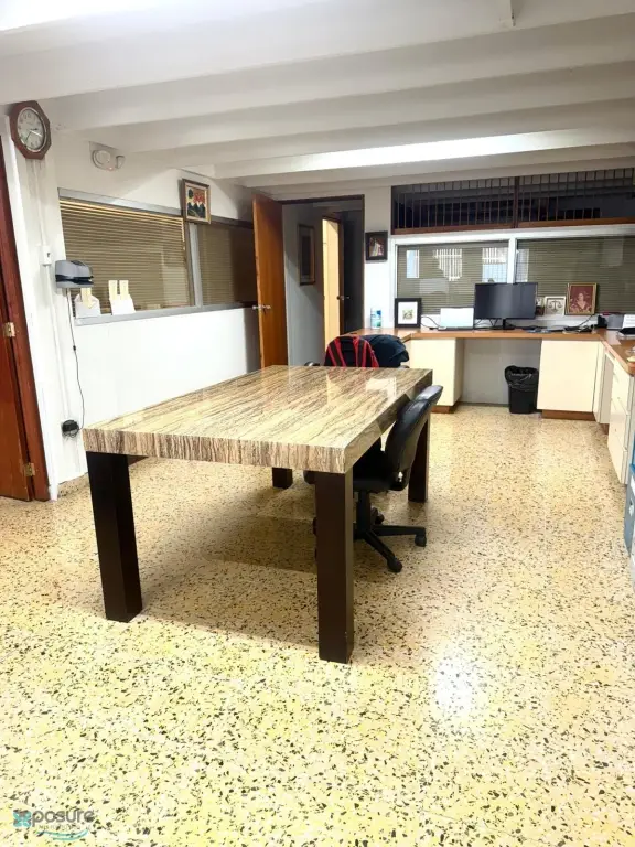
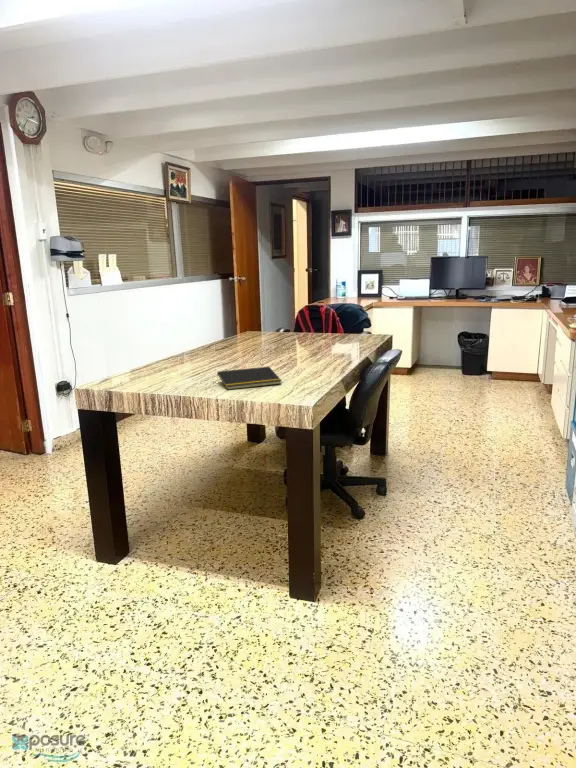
+ notepad [216,366,283,391]
